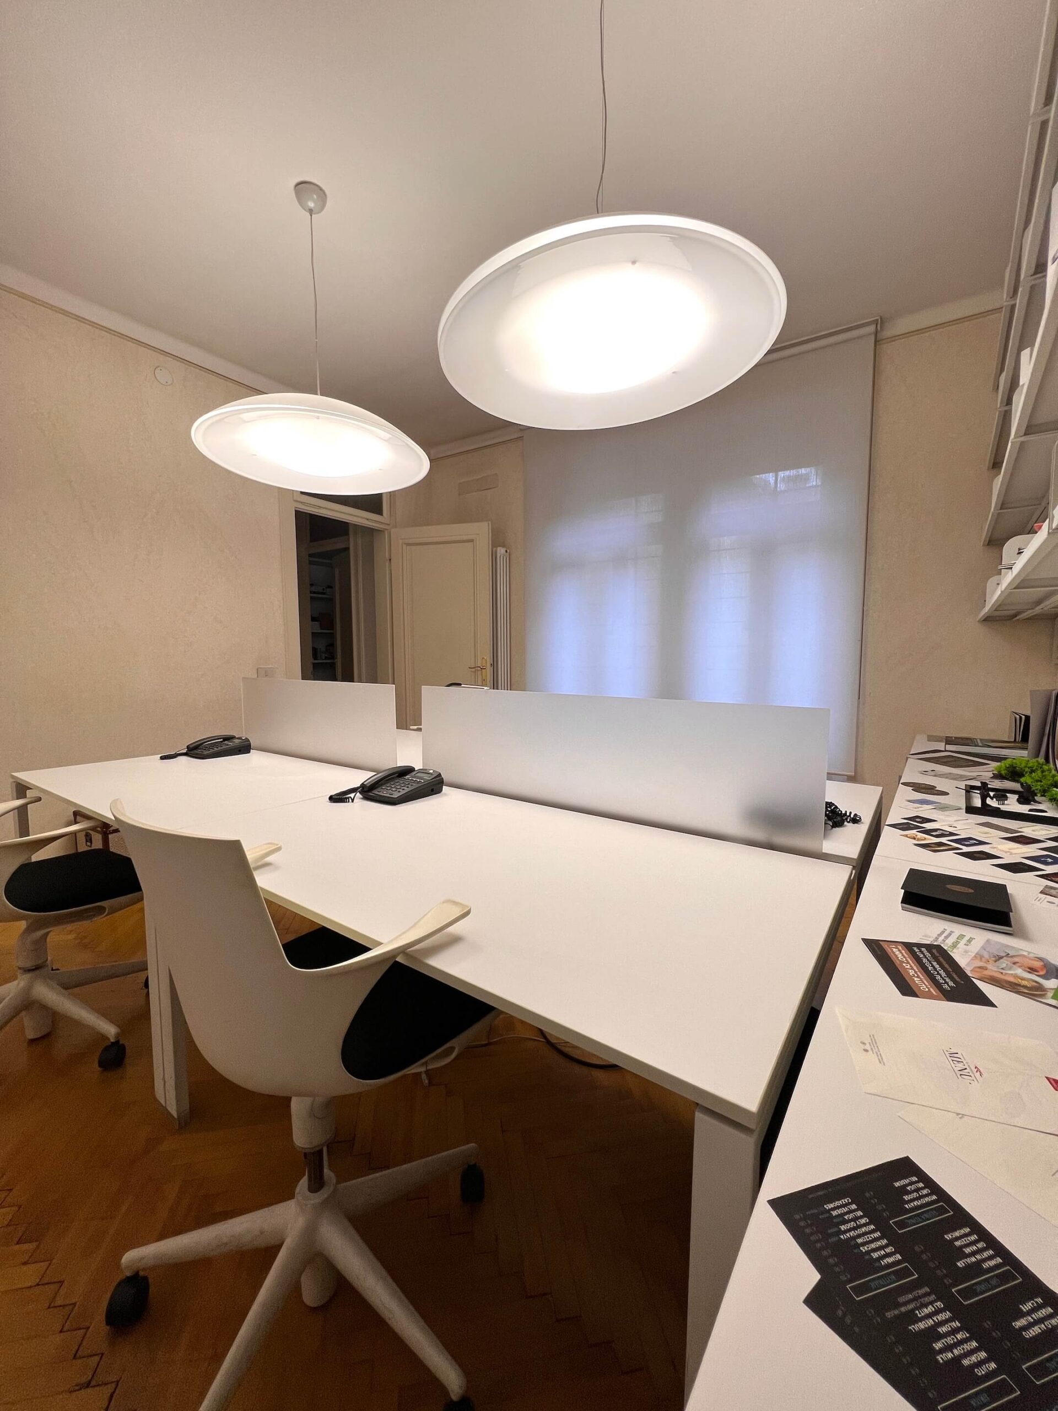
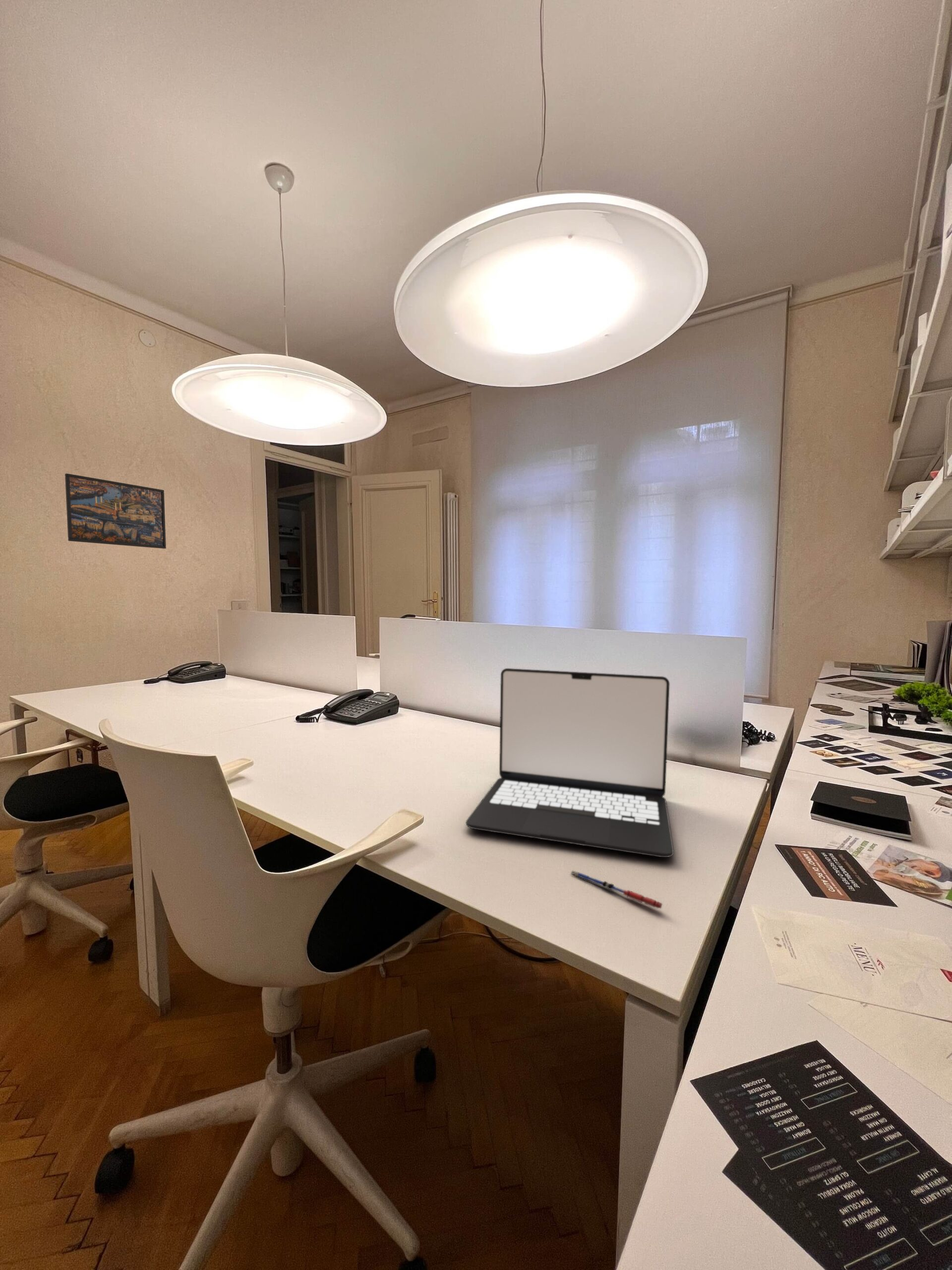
+ laptop [466,668,674,858]
+ pen [570,870,663,909]
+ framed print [64,473,167,549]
